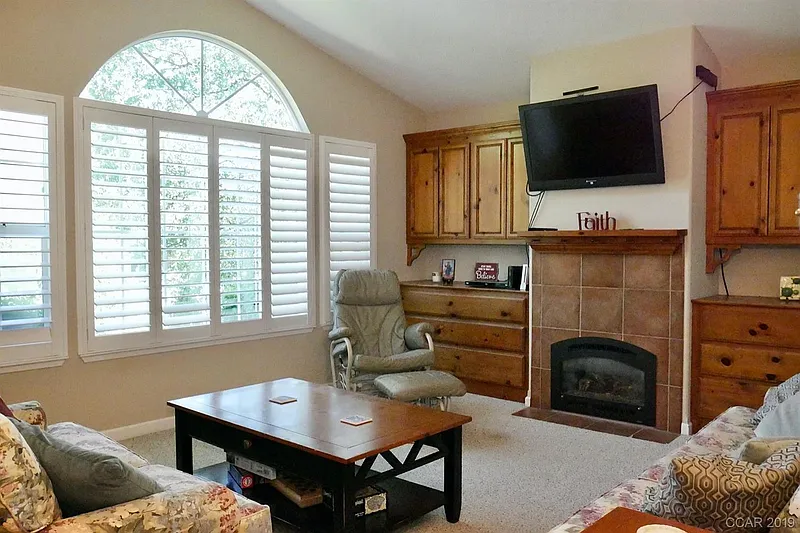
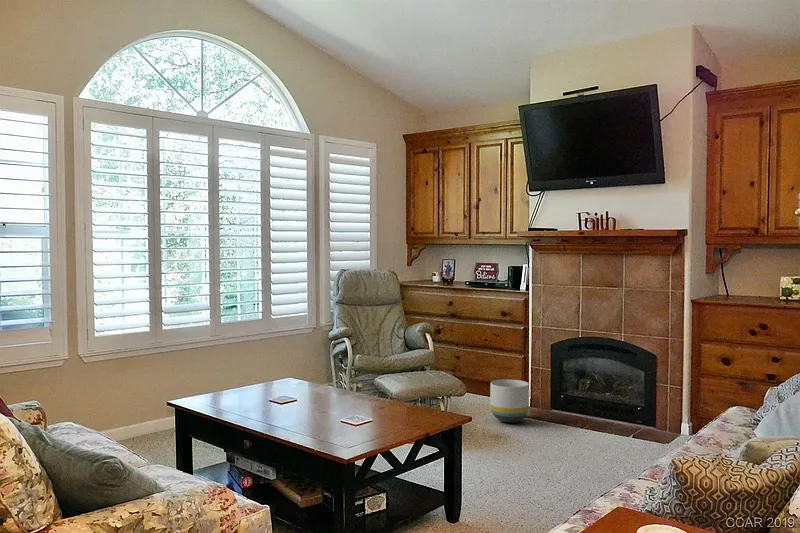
+ planter [489,378,530,424]
